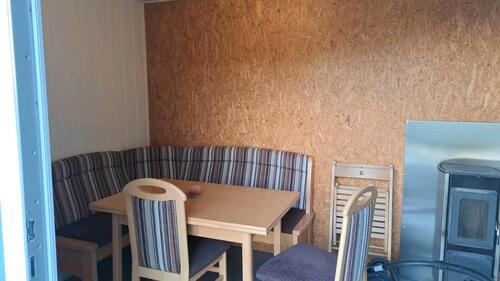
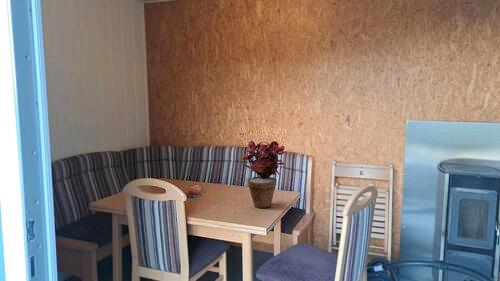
+ potted plant [241,139,287,209]
